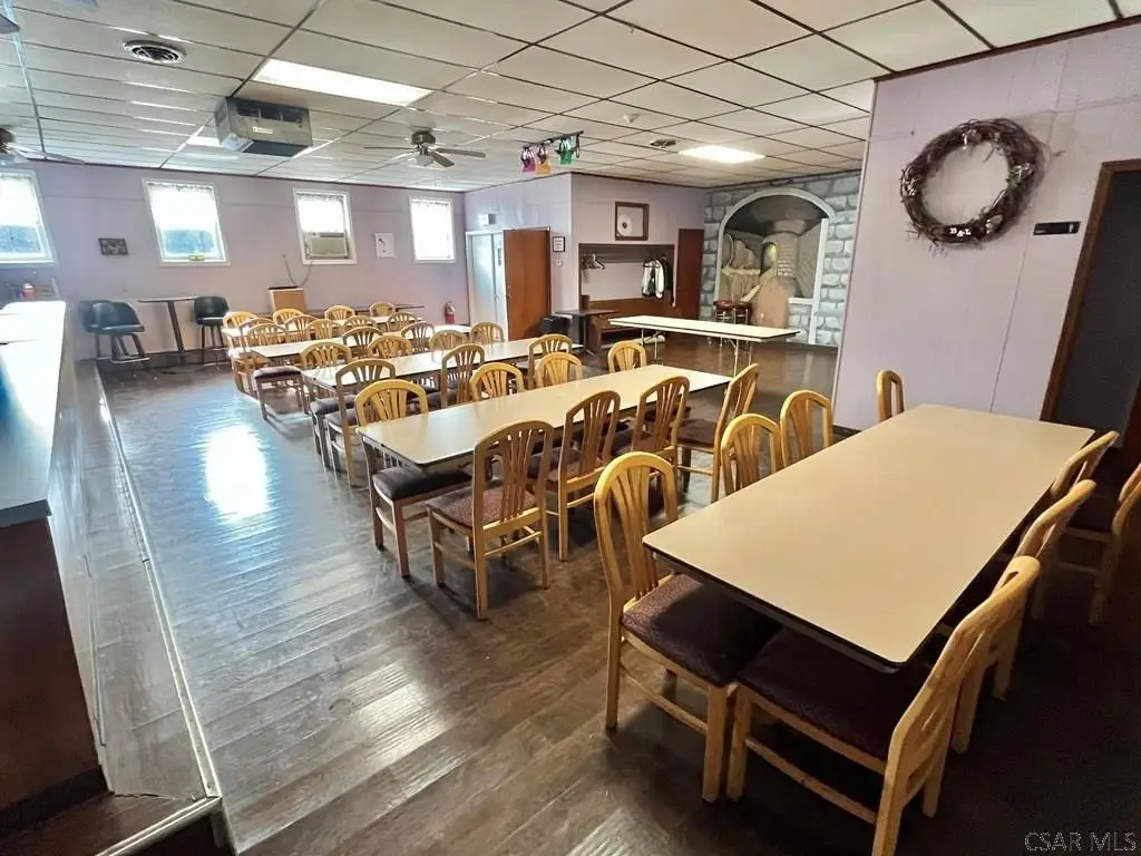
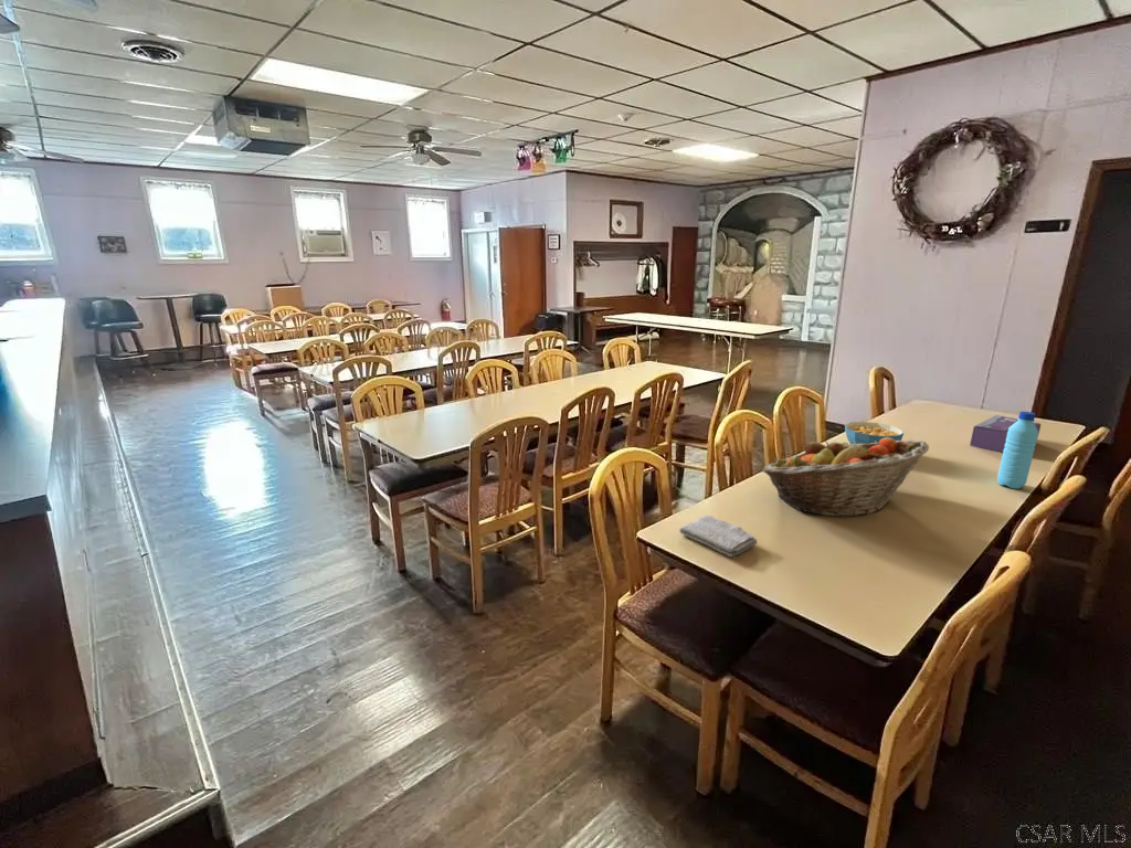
+ water bottle [996,411,1039,490]
+ washcloth [678,515,758,559]
+ fruit basket [762,437,930,518]
+ cereal bowl [844,421,905,445]
+ tissue box [969,414,1042,453]
